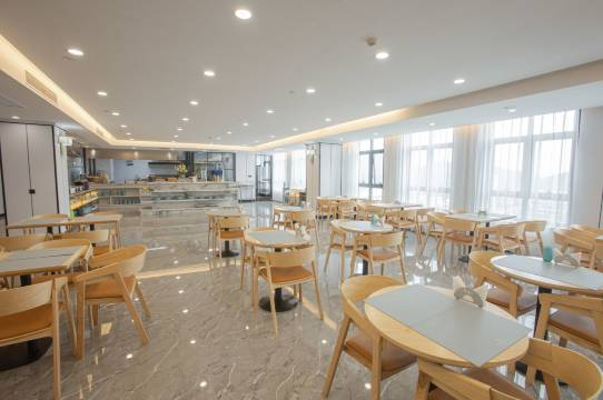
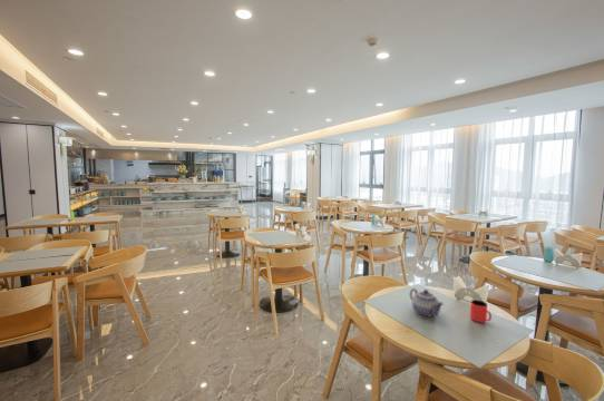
+ cup [469,299,493,323]
+ teapot [409,287,445,319]
